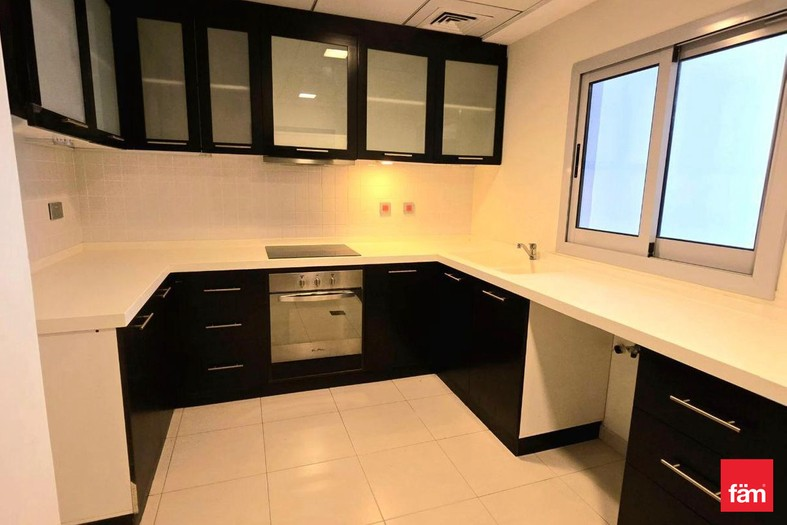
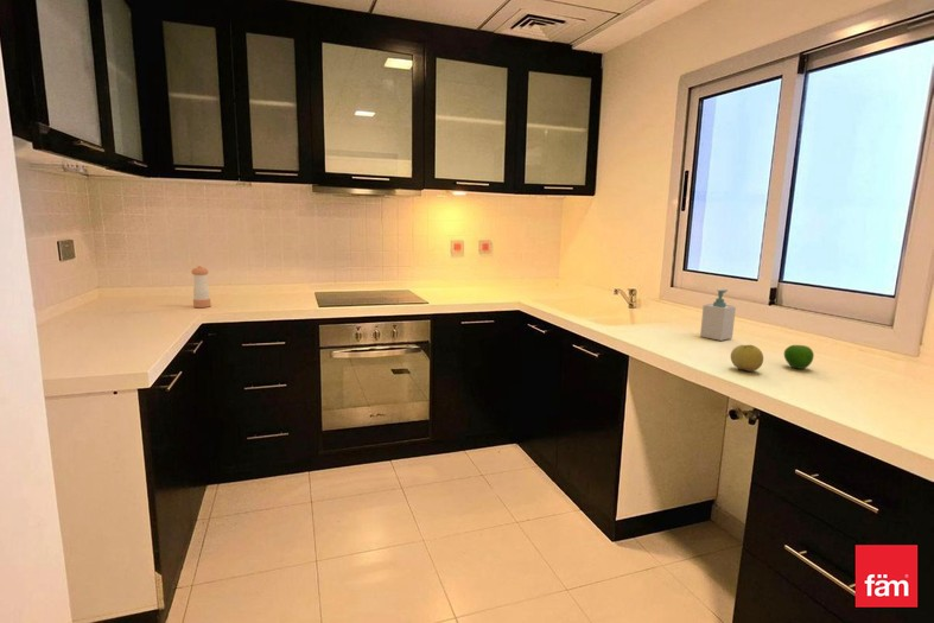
+ pepper shaker [190,265,212,309]
+ soap bottle [699,288,737,342]
+ apple [783,344,815,370]
+ apple [730,344,764,373]
